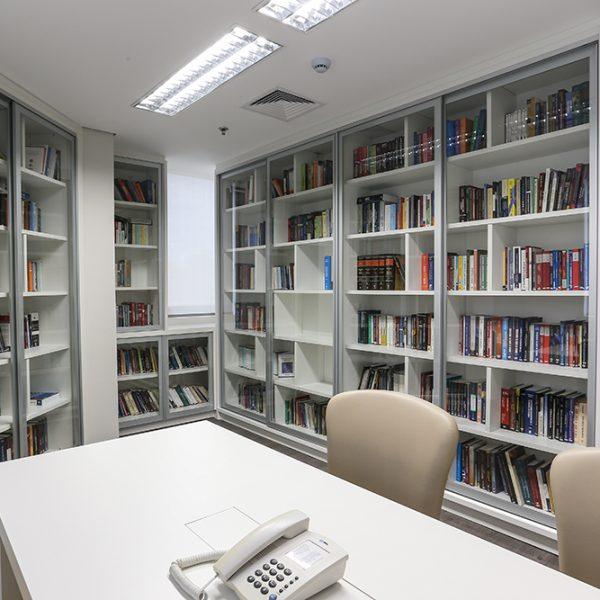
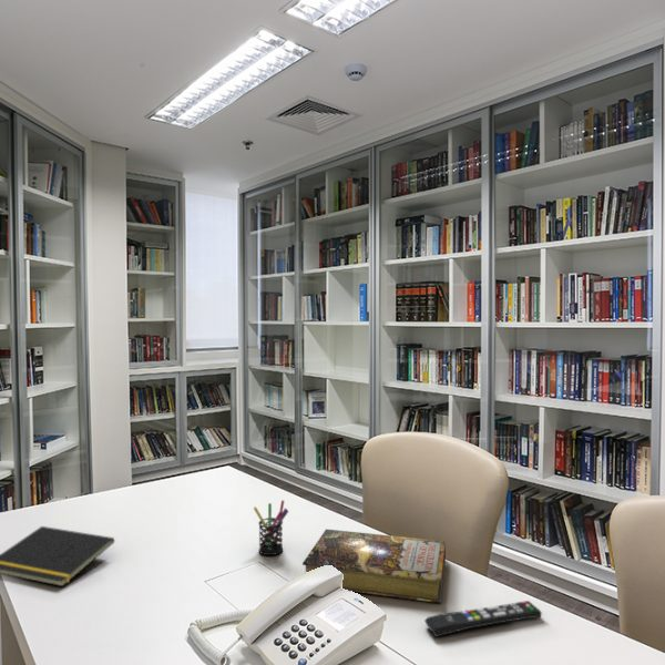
+ pen holder [253,499,289,556]
+ remote control [423,600,543,638]
+ book [301,528,447,604]
+ notepad [0,525,115,587]
